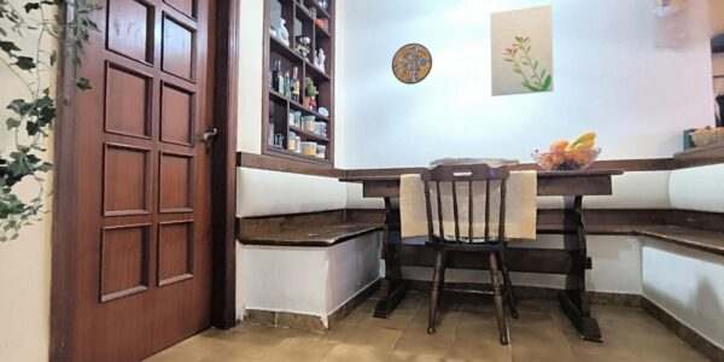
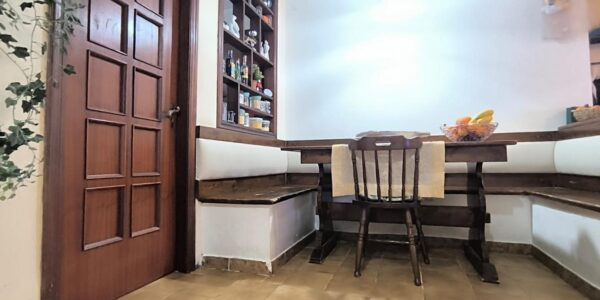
- manhole cover [391,42,433,86]
- wall art [489,4,555,98]
